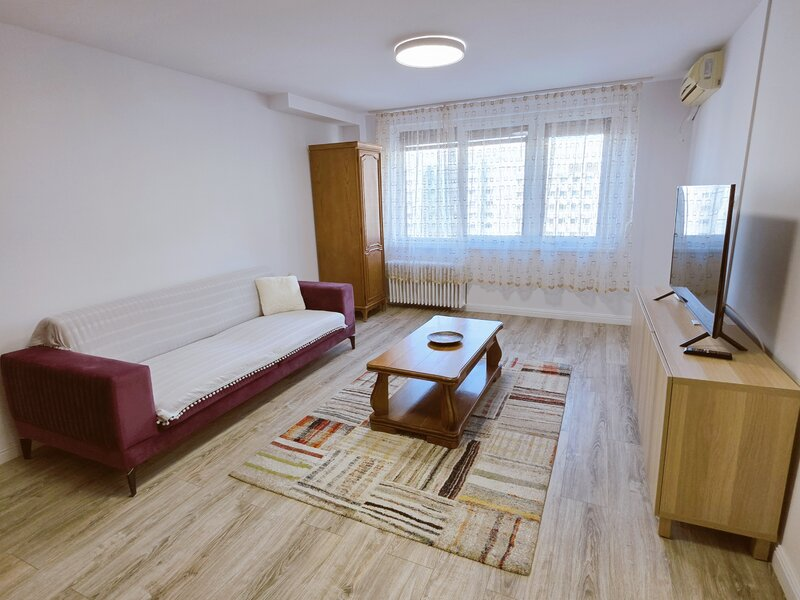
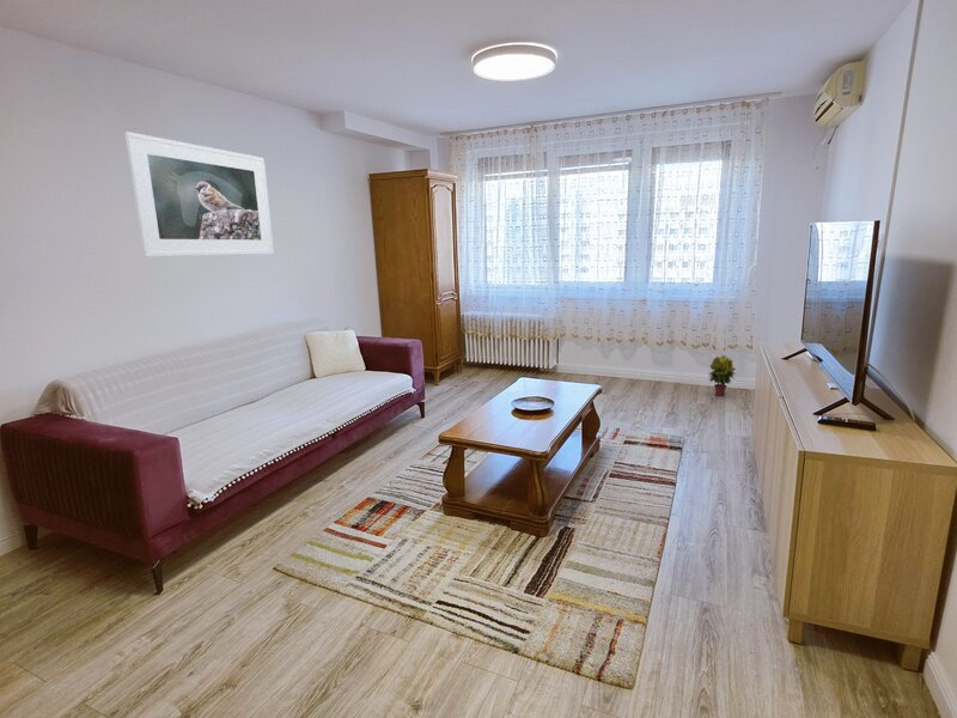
+ potted plant [706,354,737,397]
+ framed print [124,130,275,258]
